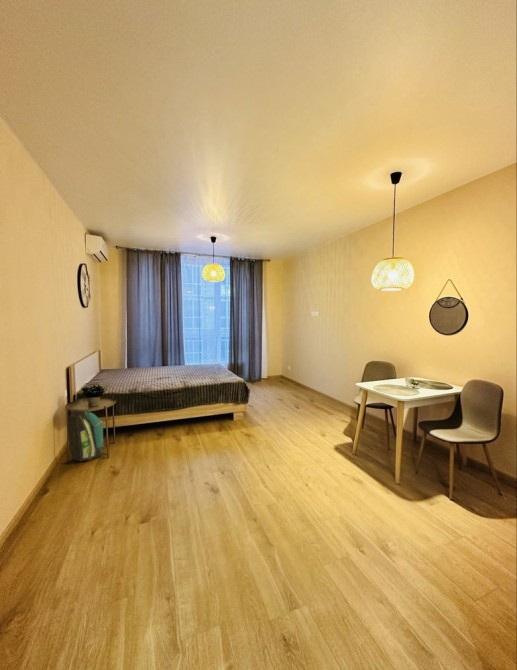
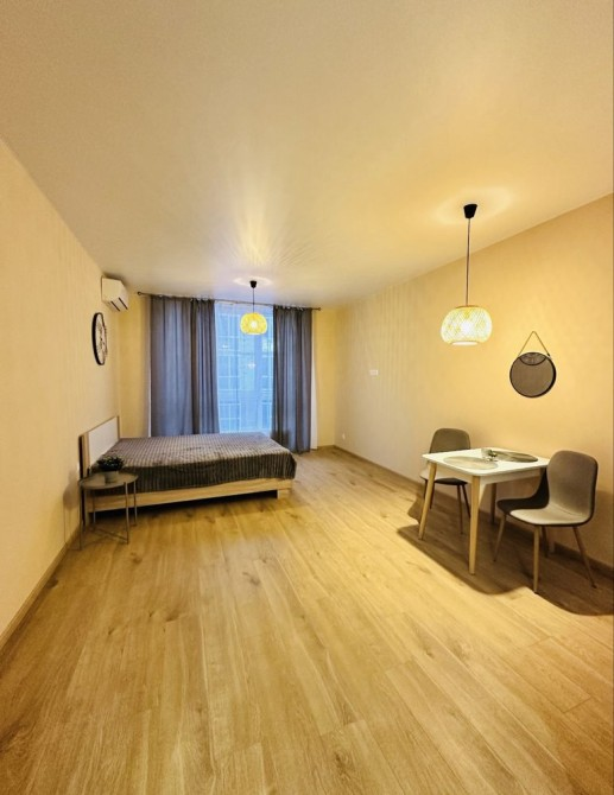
- backpack [66,409,105,462]
